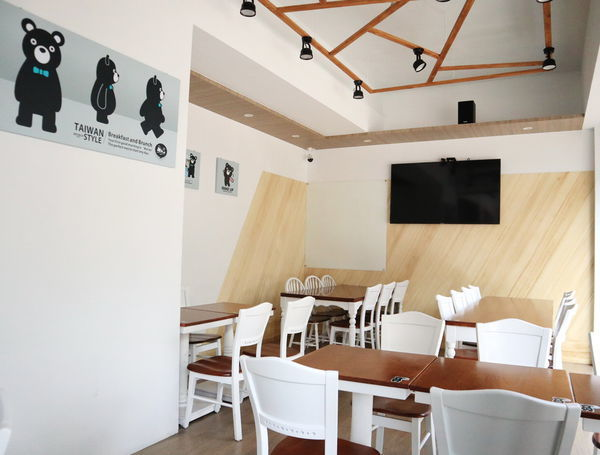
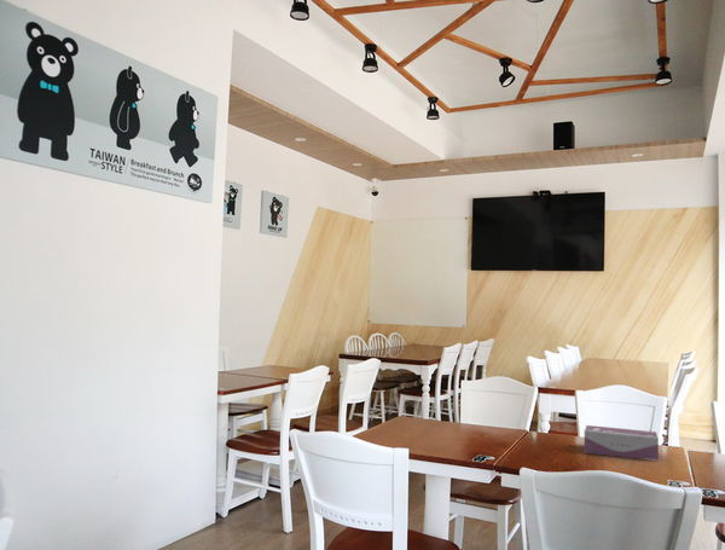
+ tissue box [584,424,660,462]
